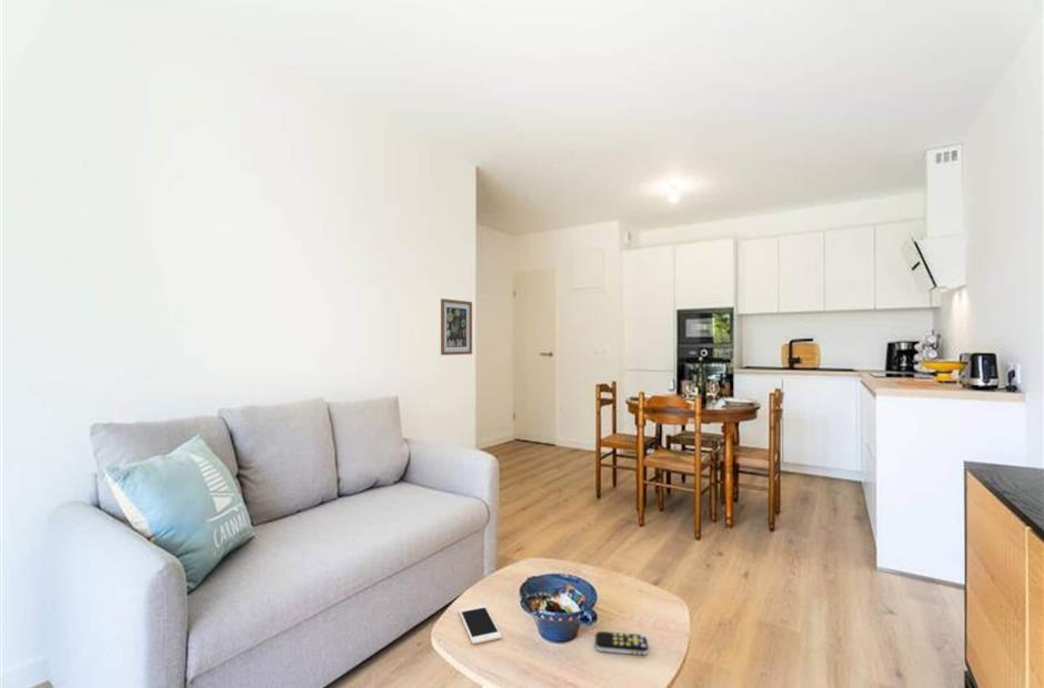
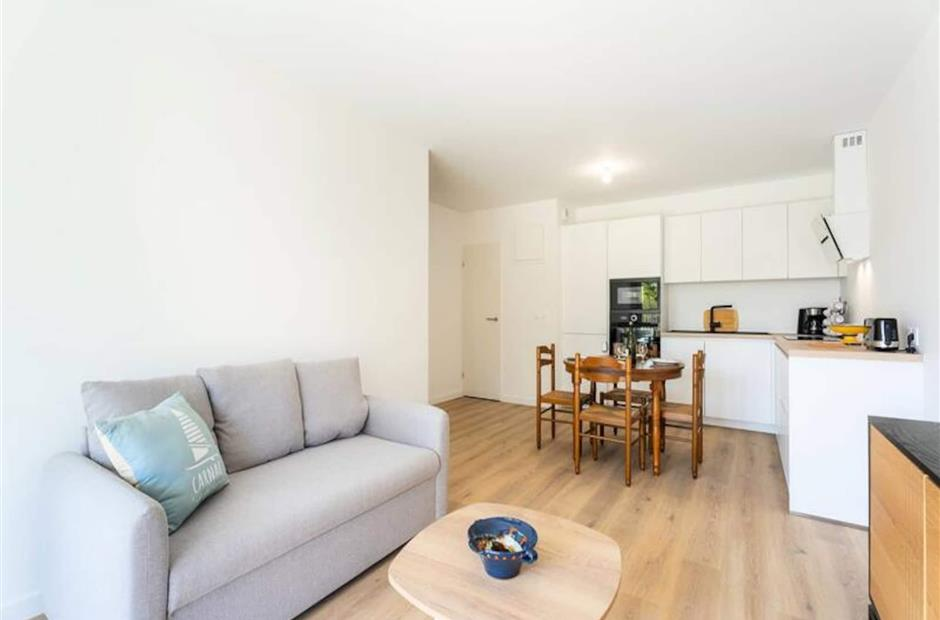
- wall art [440,297,473,356]
- cell phone [458,604,503,645]
- remote control [594,630,650,656]
